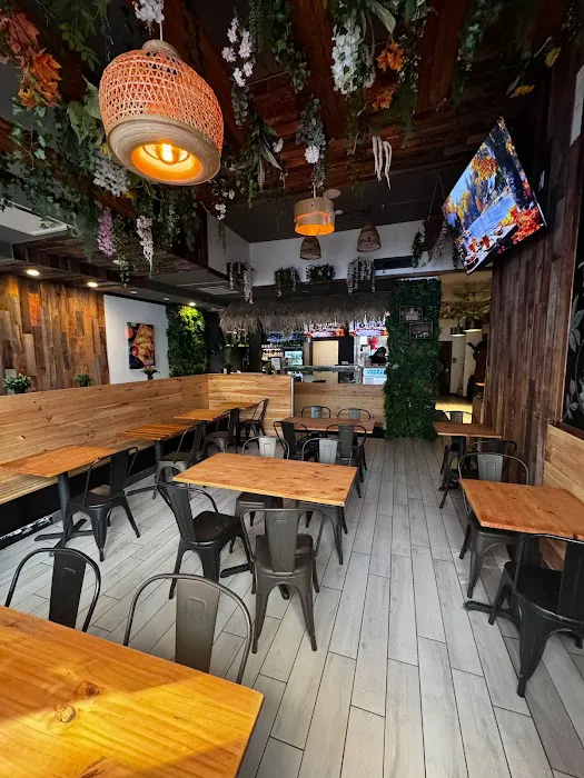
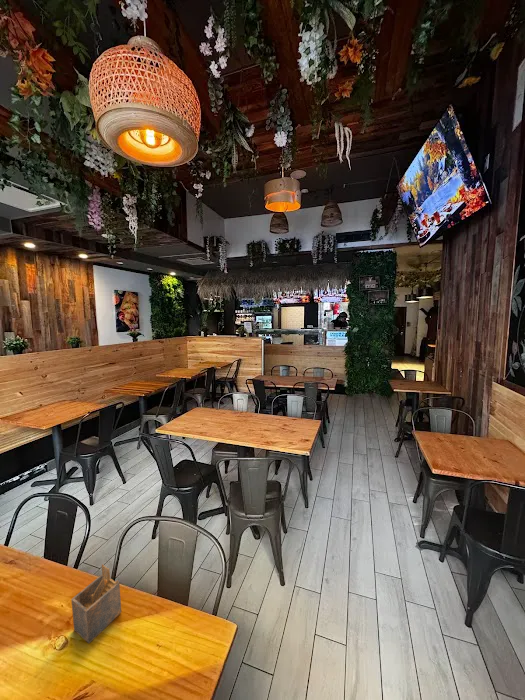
+ napkin holder [70,563,122,644]
